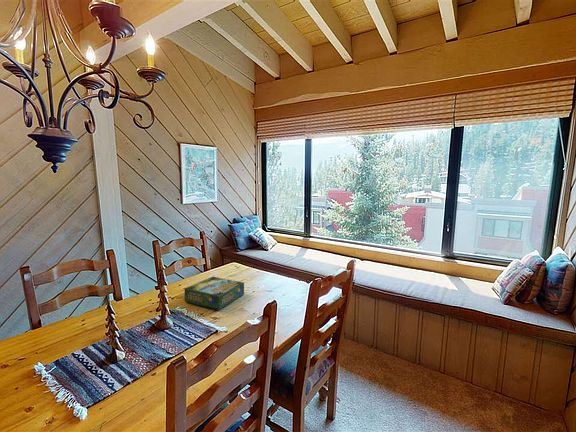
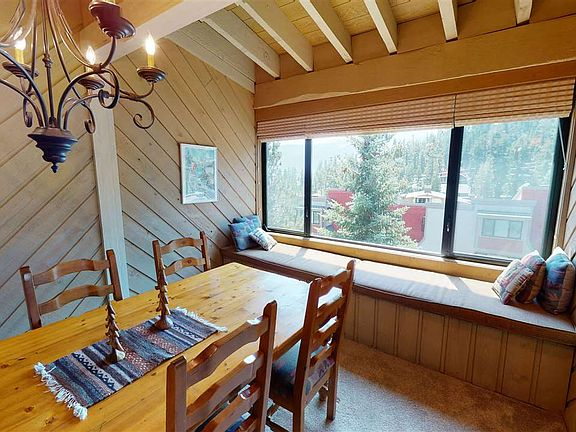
- board game [183,276,245,311]
